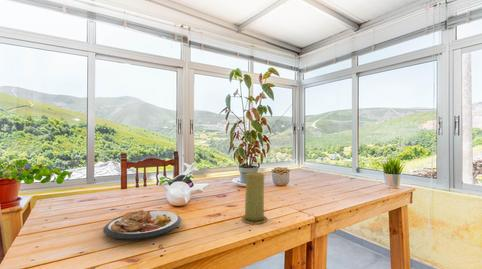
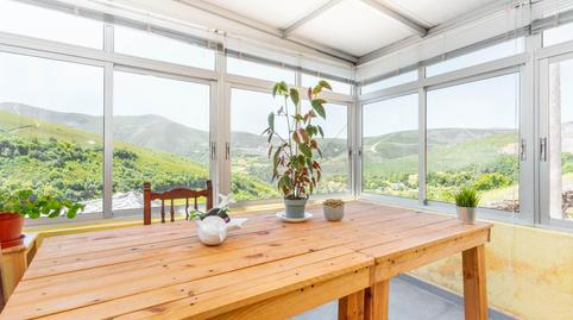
- plate [102,209,182,242]
- candle [240,171,269,225]
